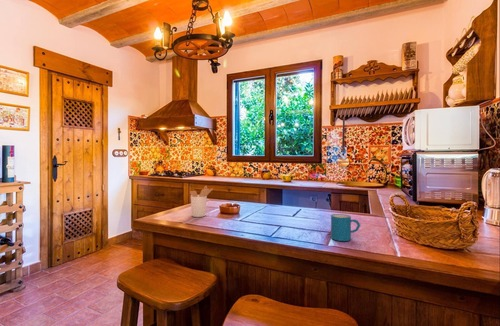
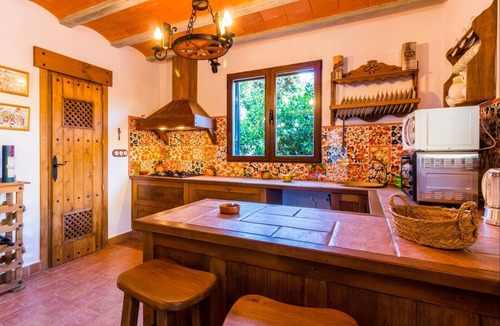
- utensil holder [189,185,214,218]
- mug [330,213,361,242]
